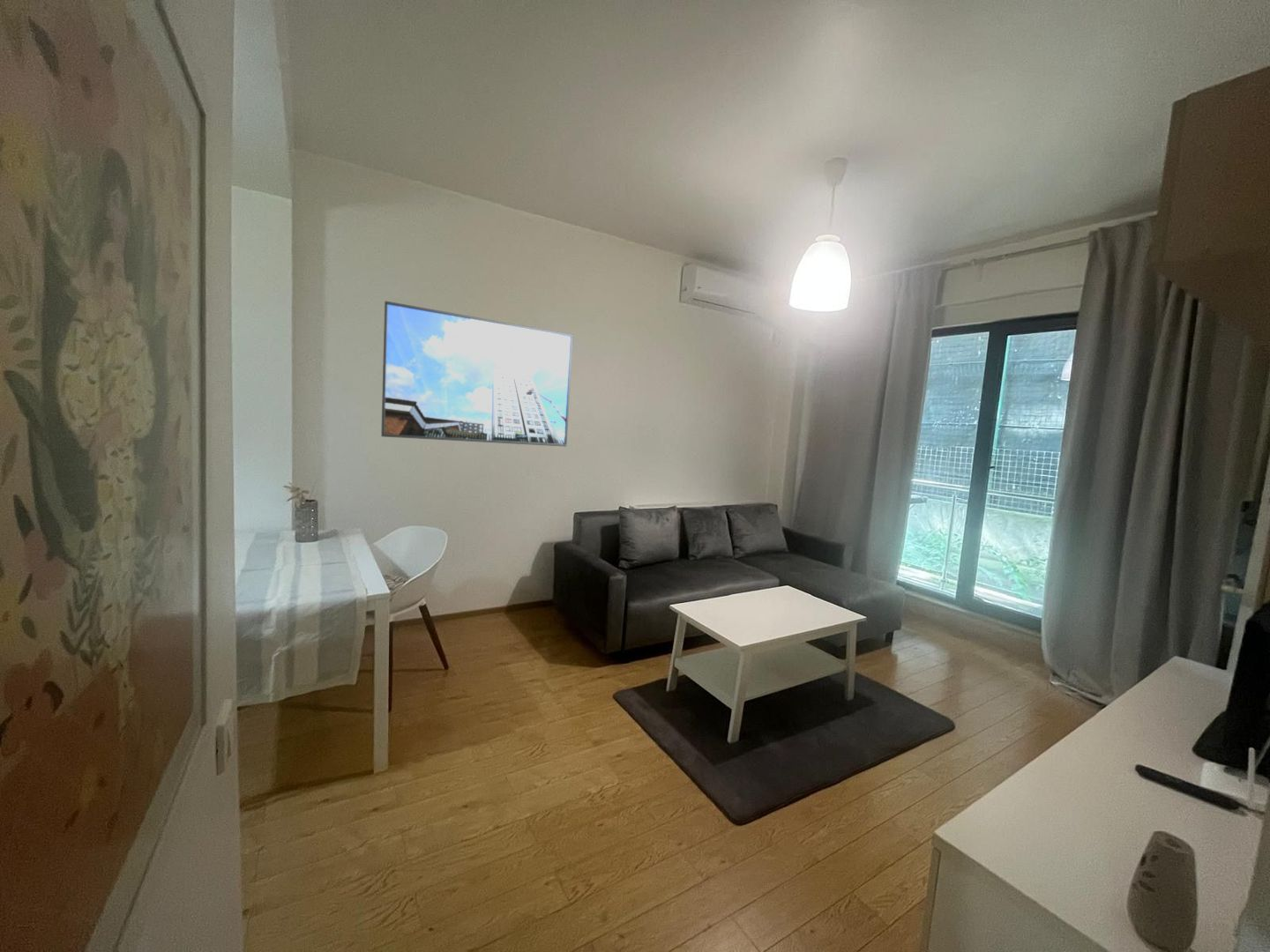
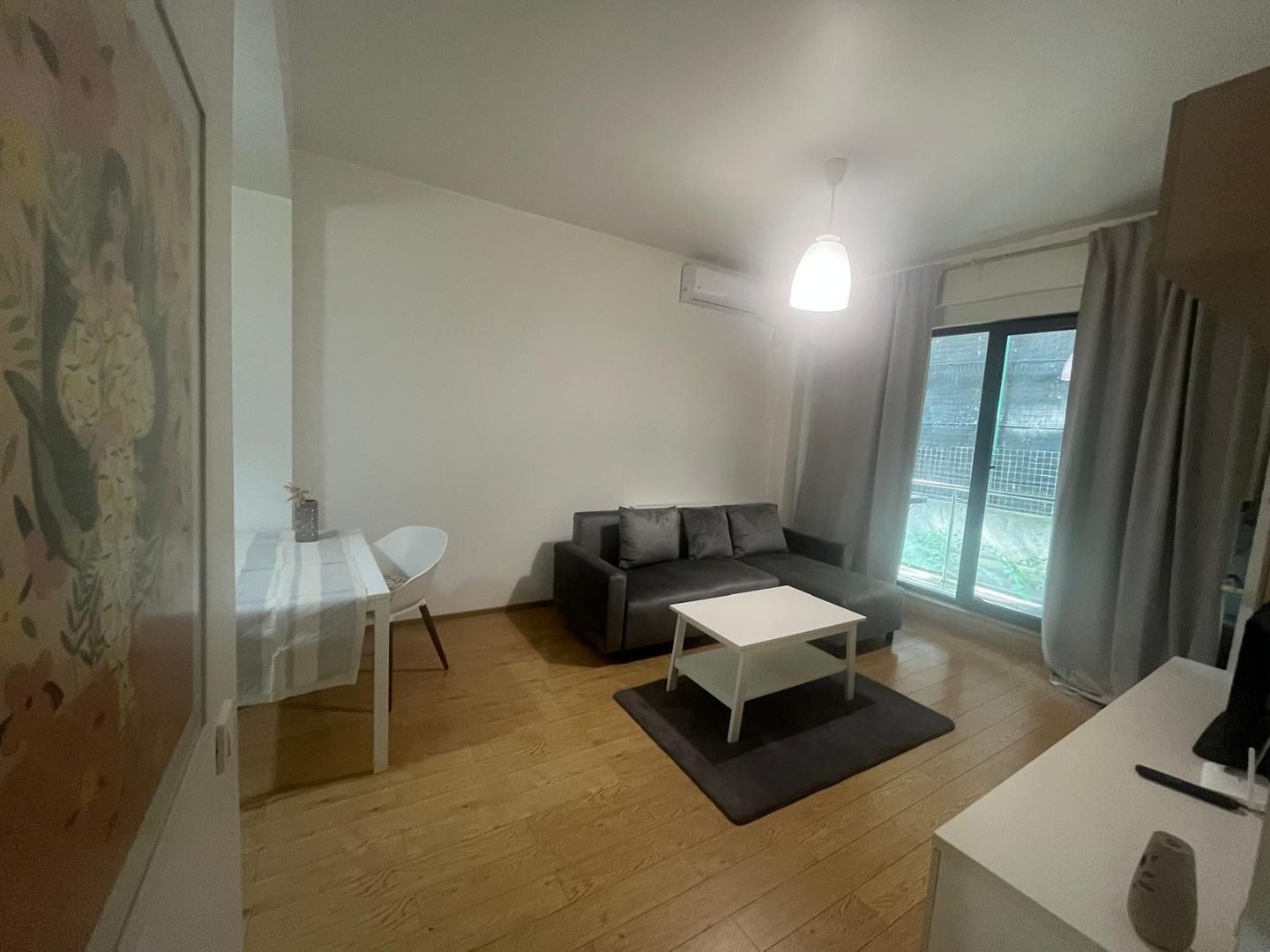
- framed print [380,300,574,447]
